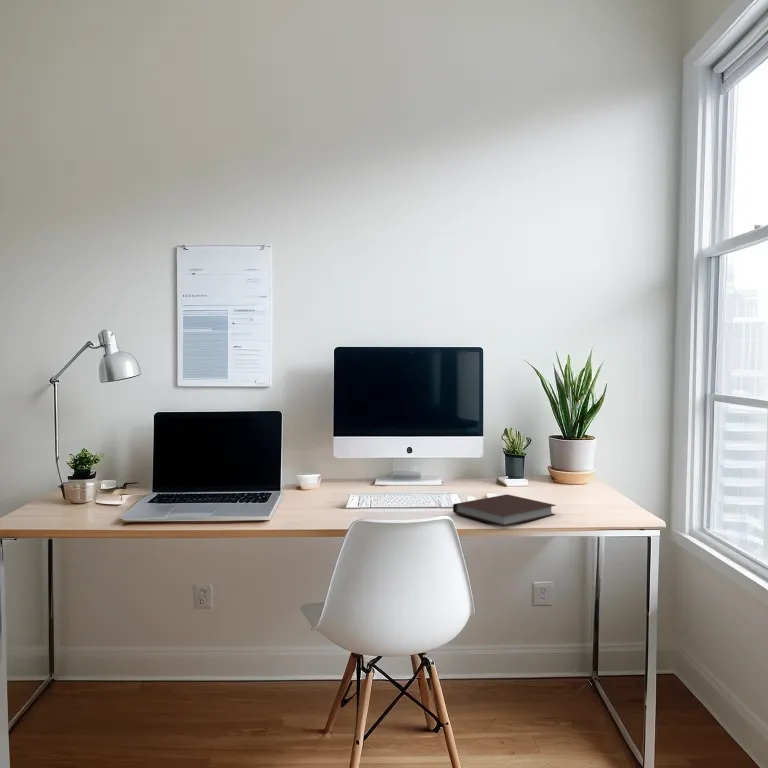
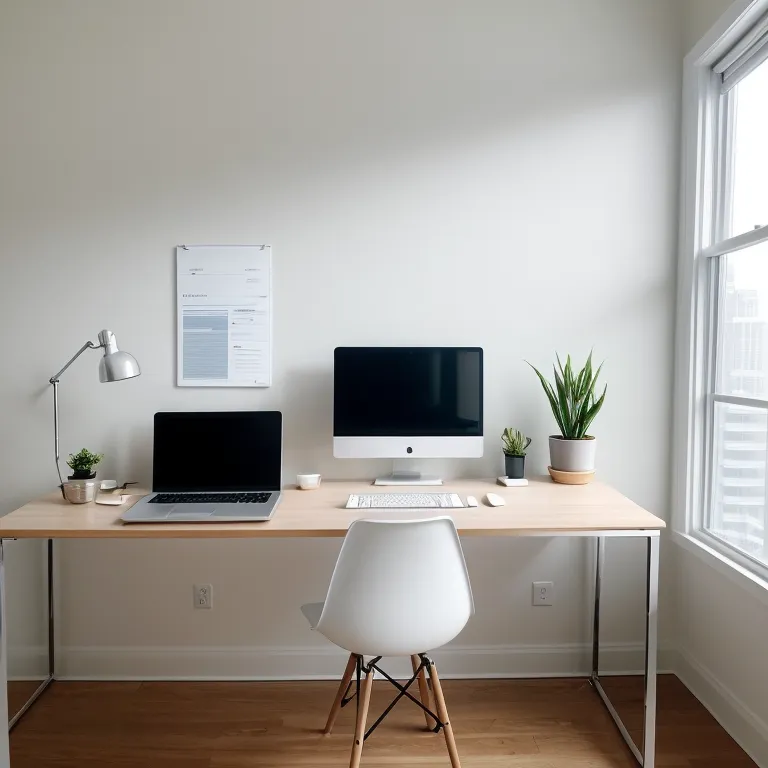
- notebook [452,494,557,528]
